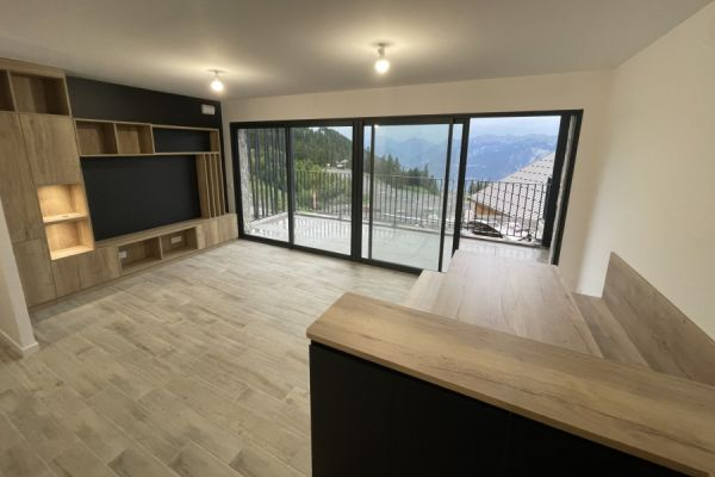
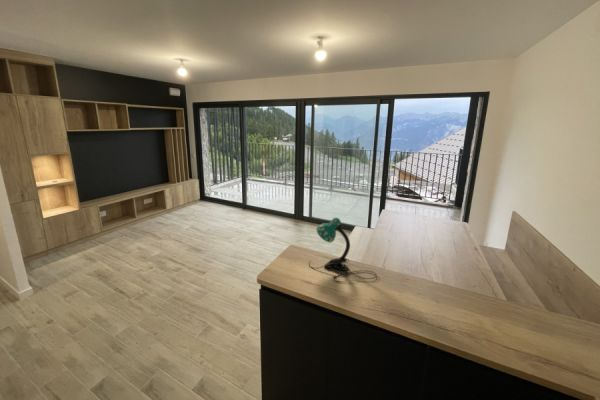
+ desk lamp [308,216,378,281]
